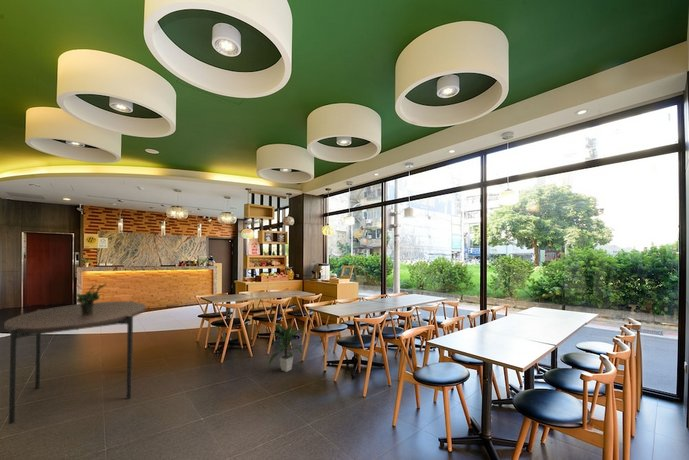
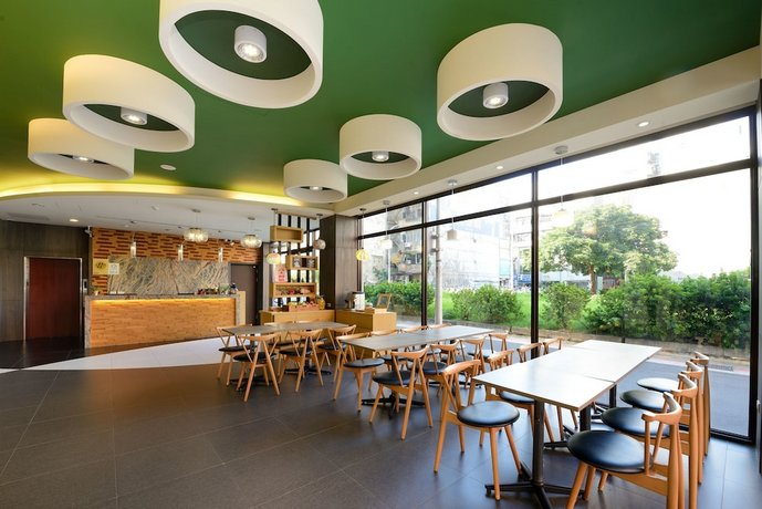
- dining table [3,300,147,425]
- indoor plant [268,324,304,373]
- potted plant [75,283,108,315]
